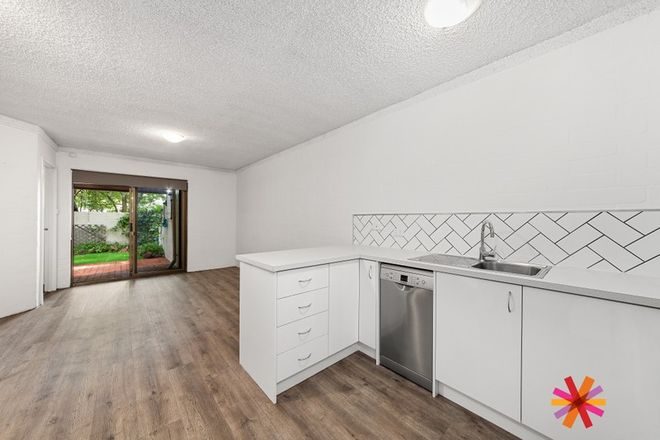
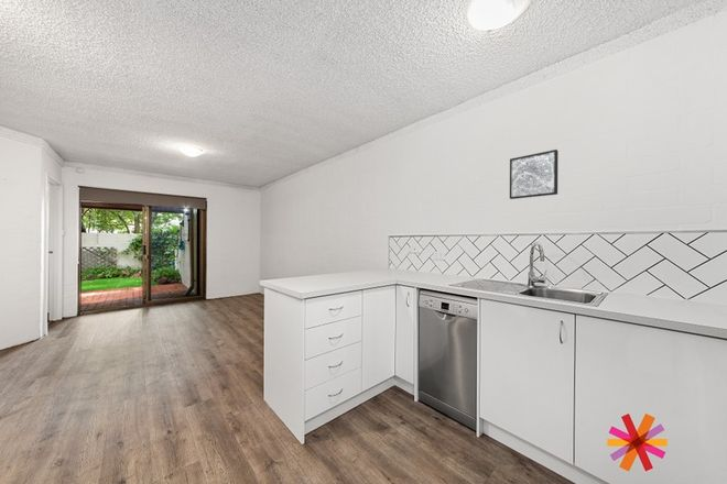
+ wall art [509,148,560,200]
